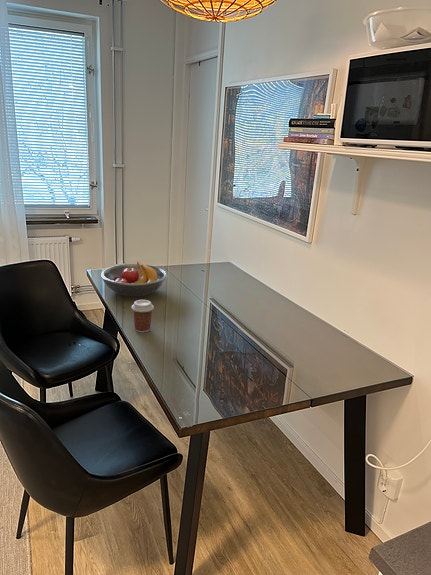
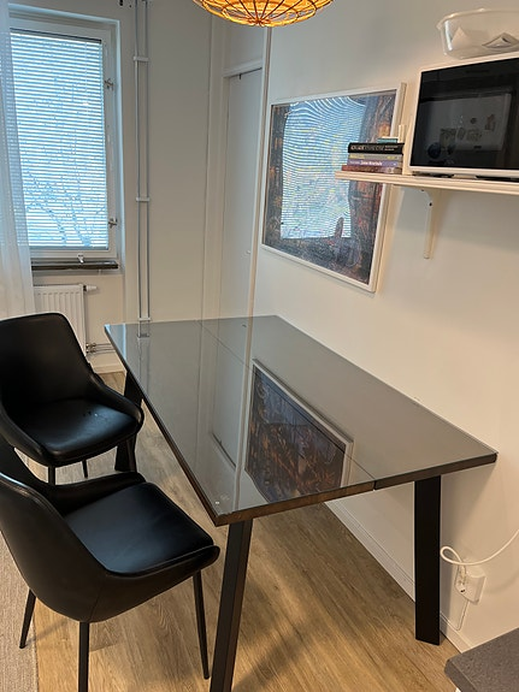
- coffee cup [130,299,155,333]
- fruit bowl [100,260,168,297]
